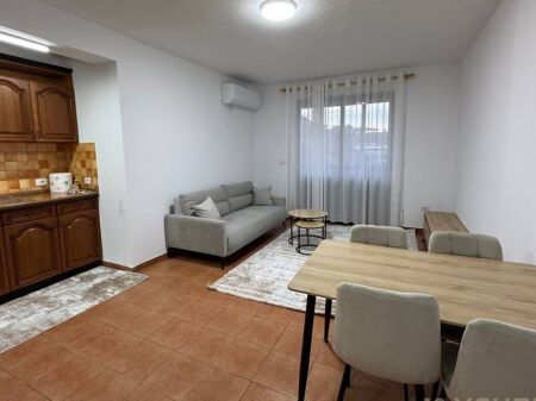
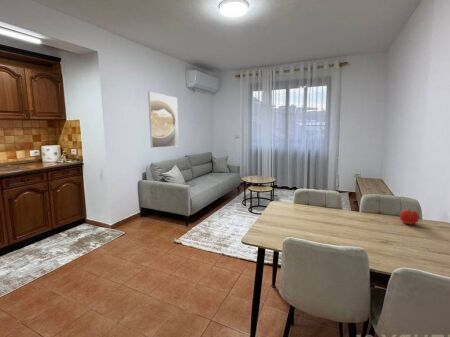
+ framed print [147,90,180,149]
+ apple [399,208,420,226]
